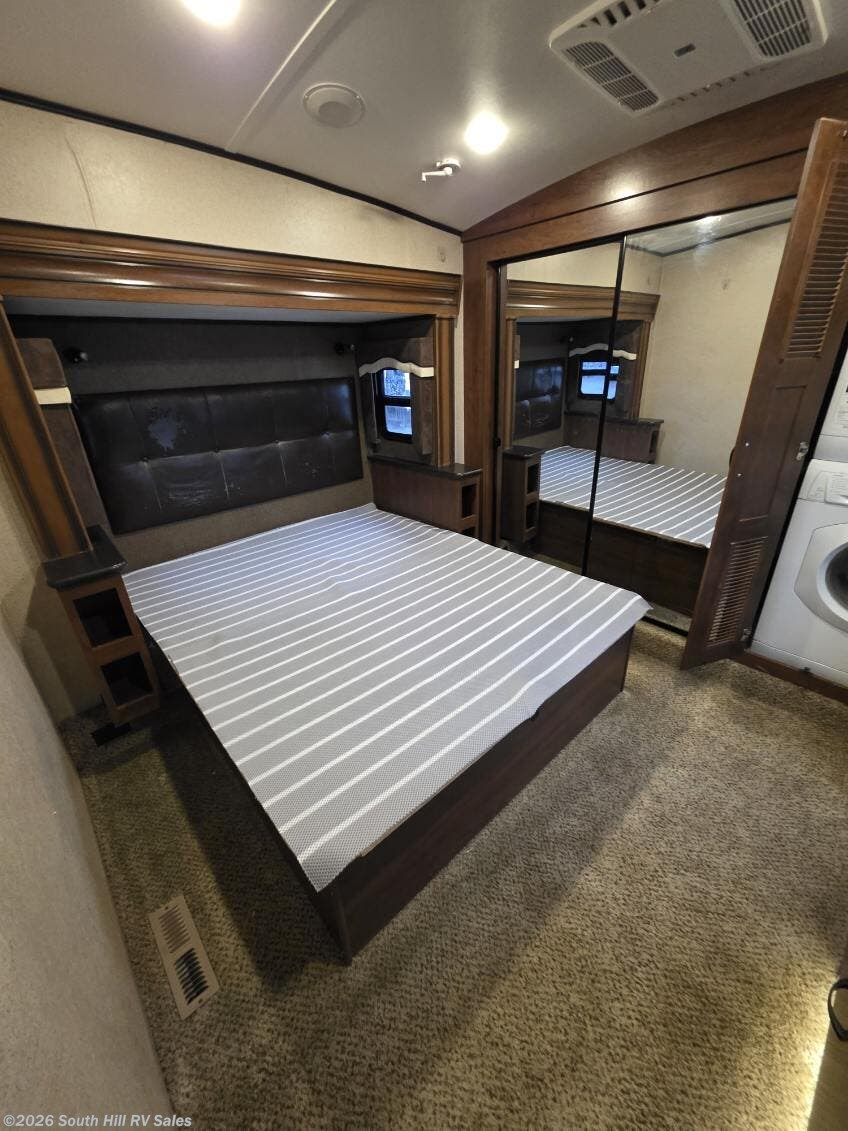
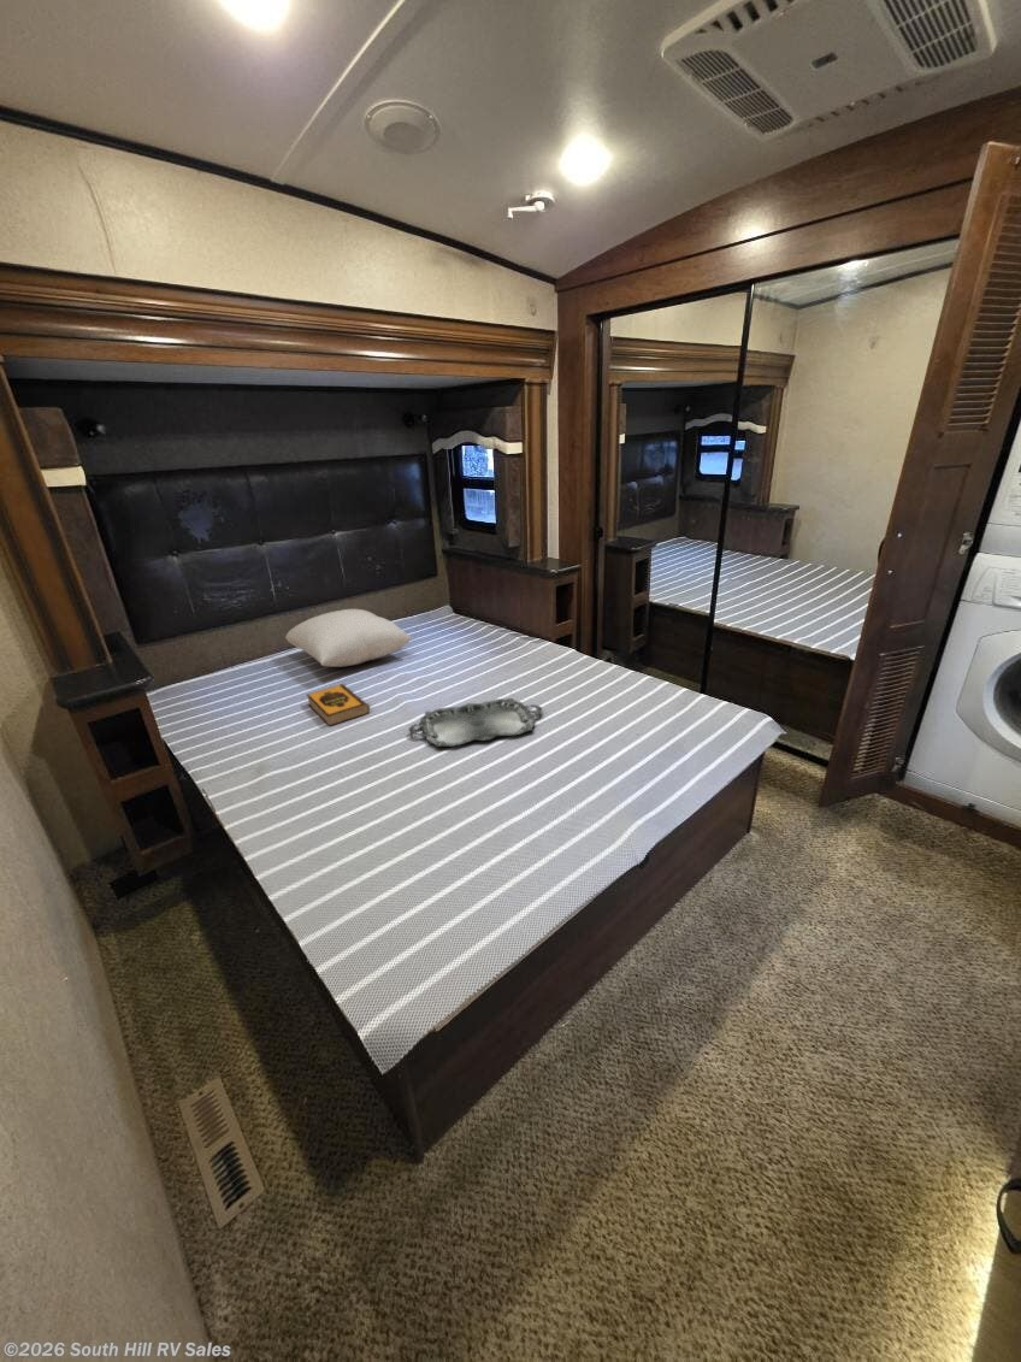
+ hardback book [306,683,371,727]
+ serving tray [408,697,543,748]
+ pillow [284,608,413,668]
